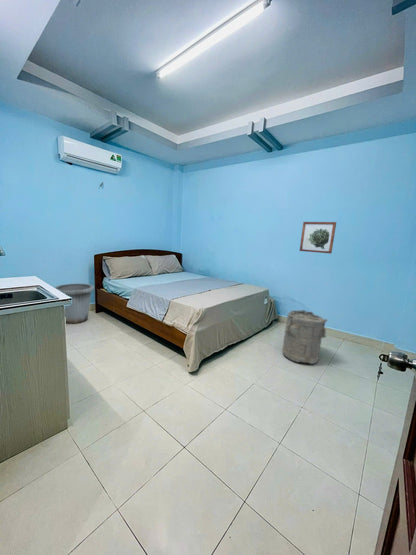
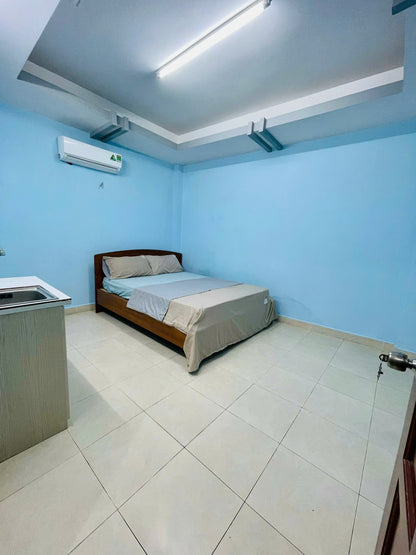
- laundry hamper [281,309,328,365]
- wall art [299,221,337,254]
- trash can [54,283,95,325]
